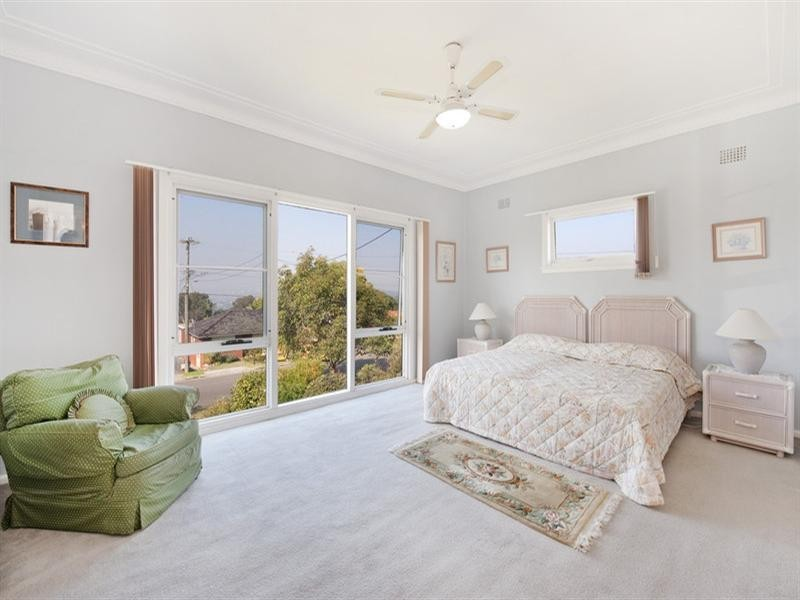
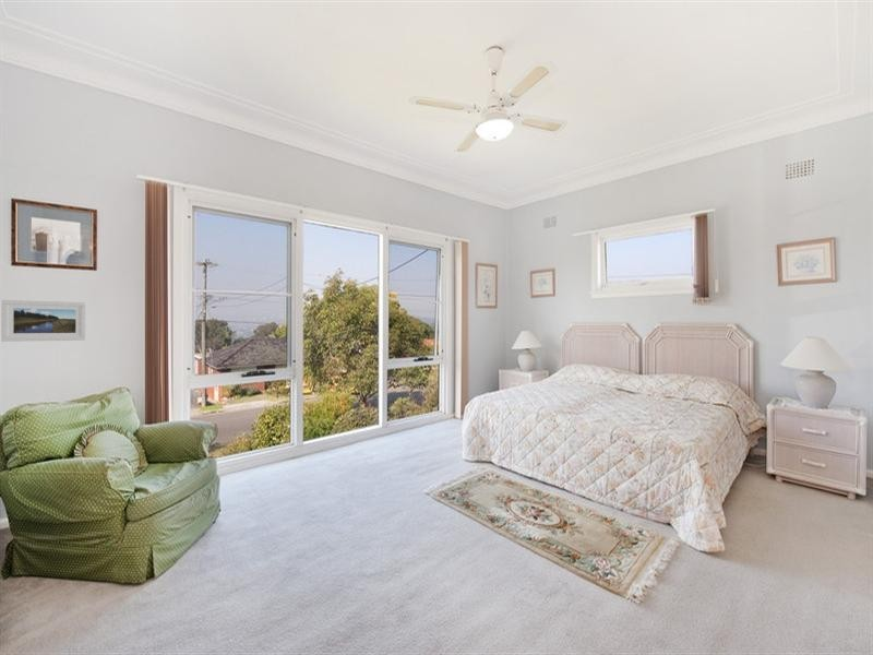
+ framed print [0,299,87,343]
